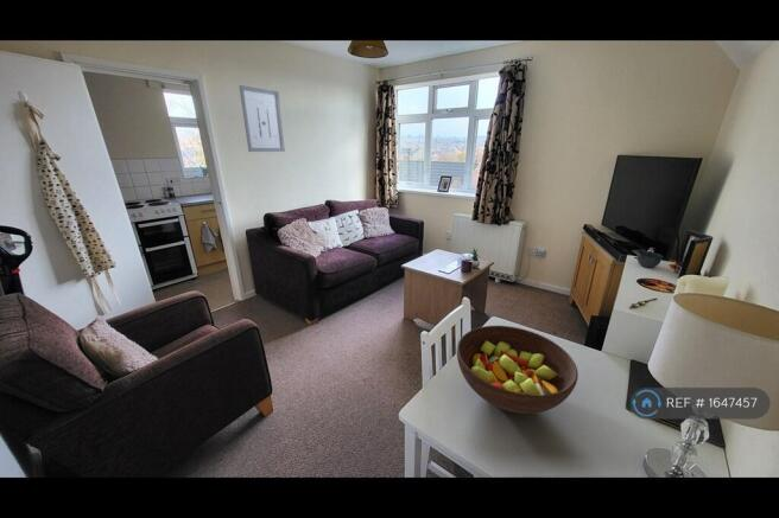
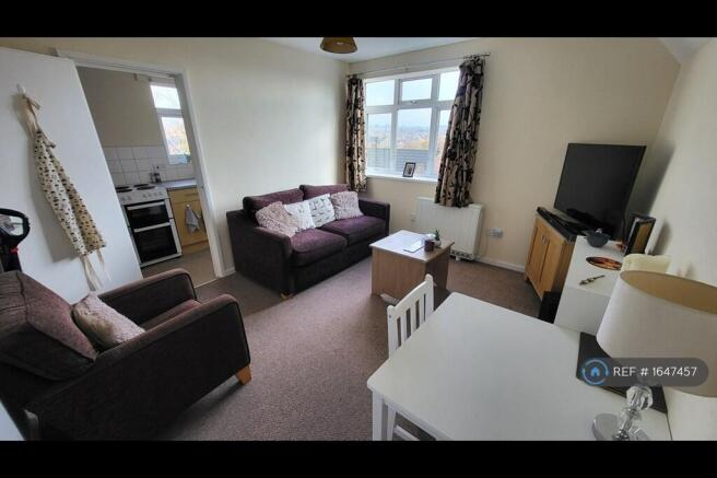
- wall art [238,84,286,153]
- fruit bowl [456,325,580,415]
